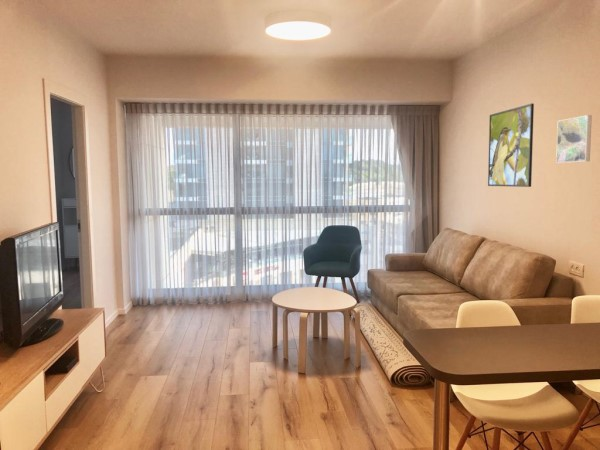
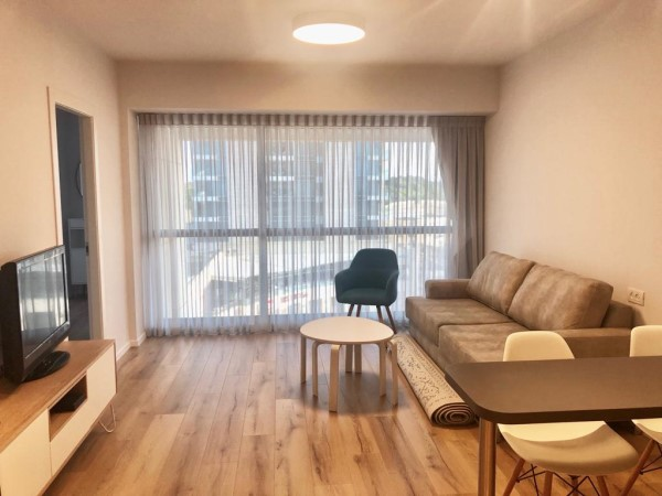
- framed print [555,114,593,164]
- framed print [487,102,535,188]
